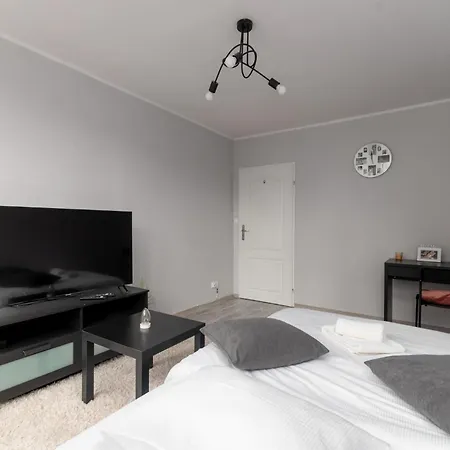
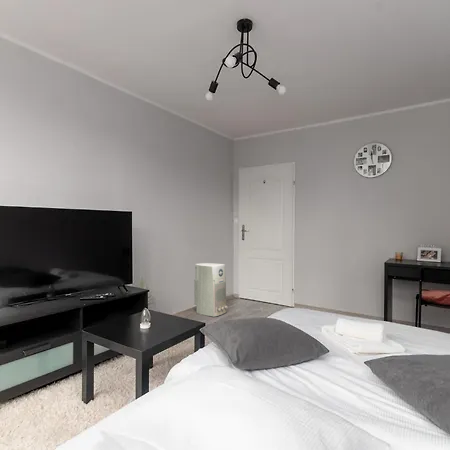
+ air purifier [193,262,229,318]
